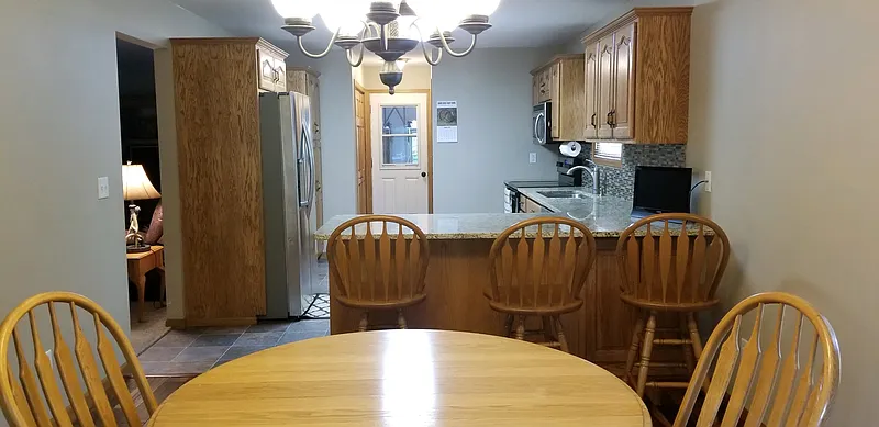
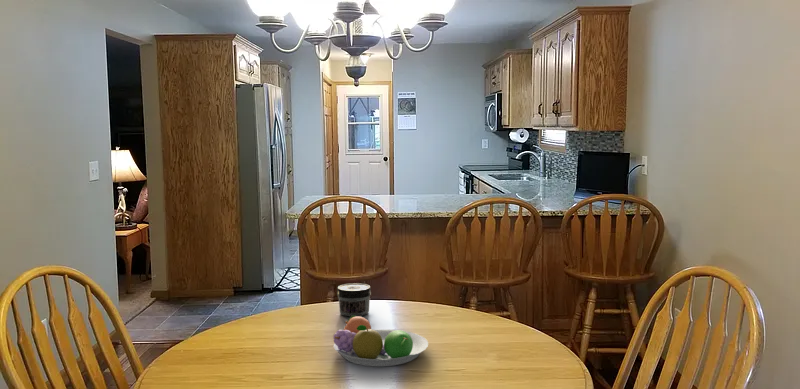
+ jar [336,282,372,317]
+ fruit bowl [332,315,429,367]
